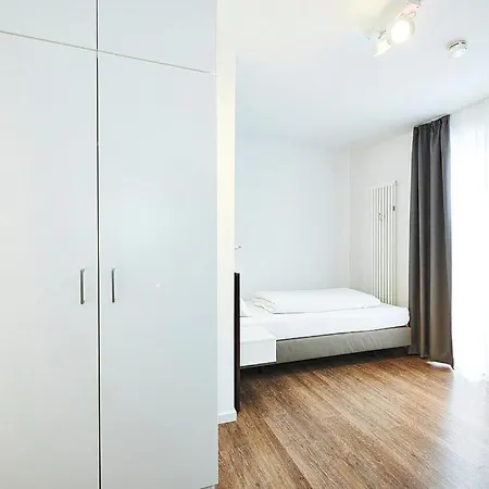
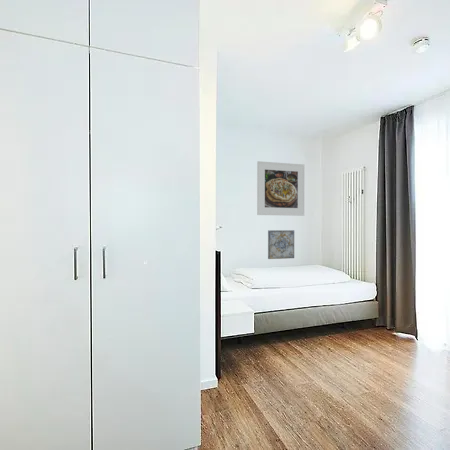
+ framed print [256,160,305,217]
+ wall art [267,229,295,260]
